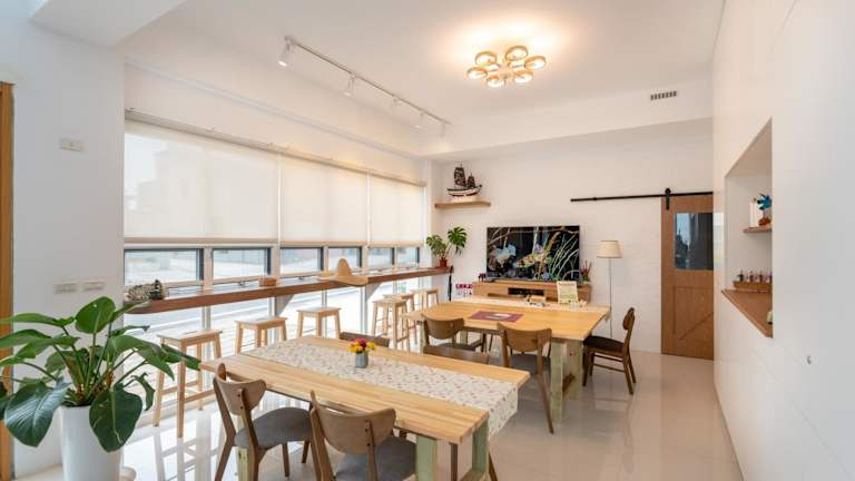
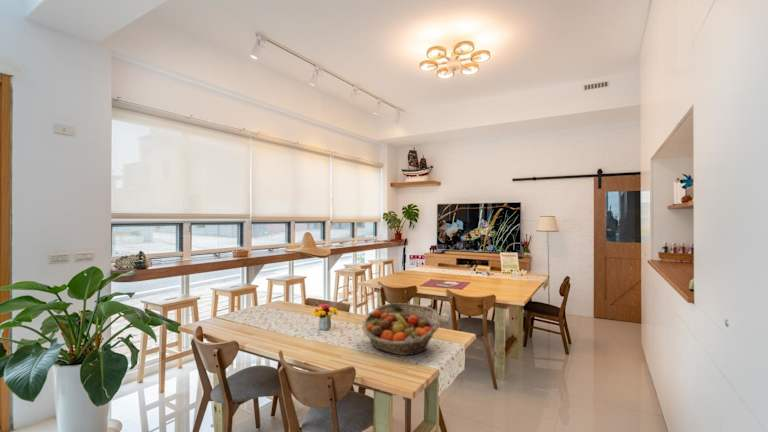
+ fruit basket [361,302,441,356]
